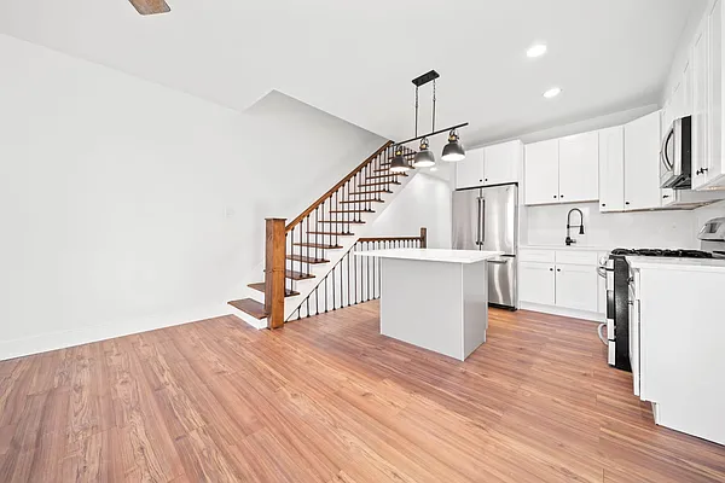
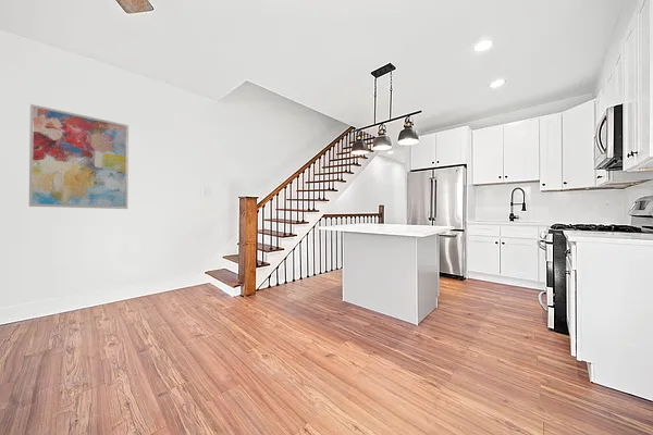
+ wall art [28,103,130,210]
